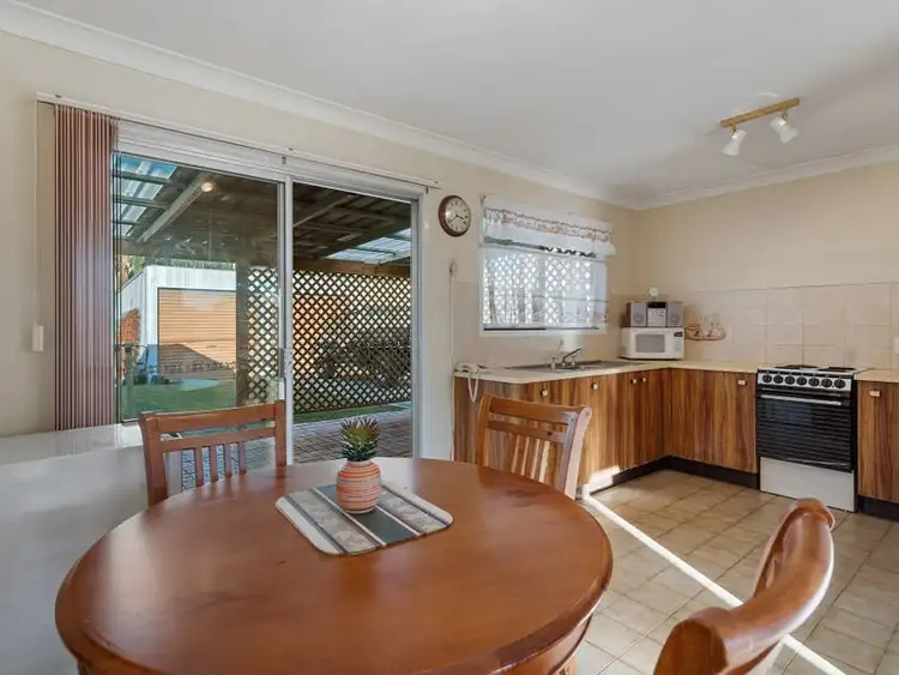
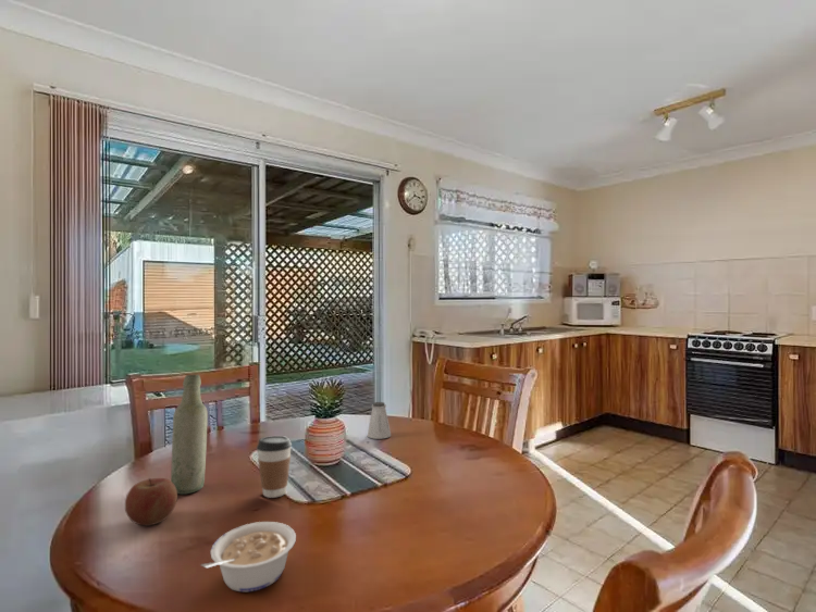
+ apple [124,477,178,526]
+ legume [199,521,297,592]
+ saltshaker [367,401,392,440]
+ coffee cup [256,435,293,499]
+ bottle [170,373,209,496]
